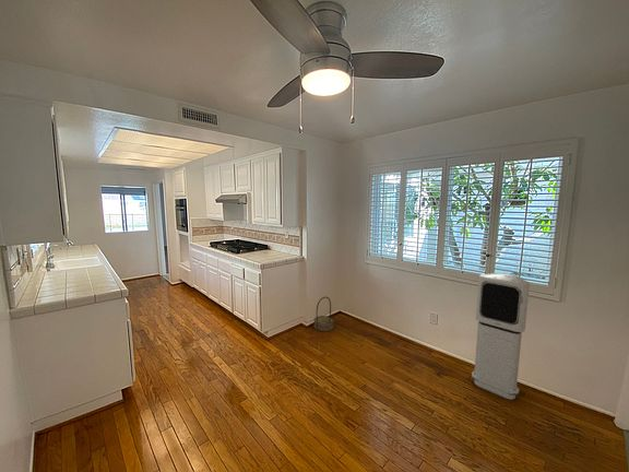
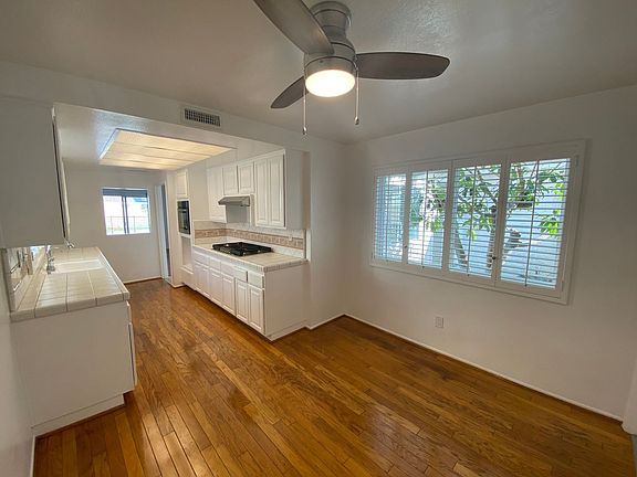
- basket [312,296,334,332]
- air purifier [471,272,531,401]
